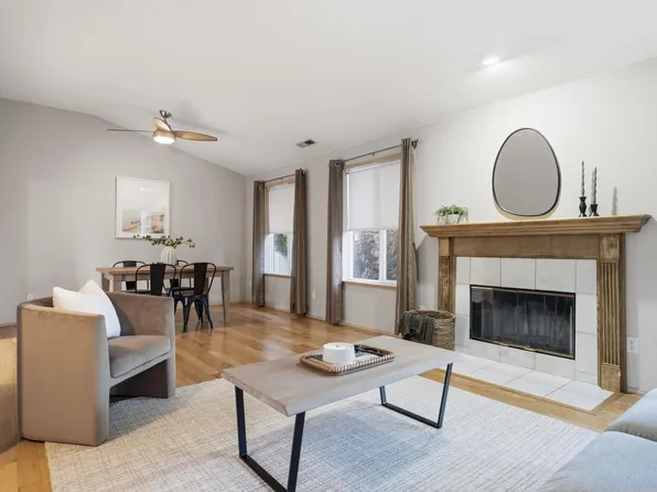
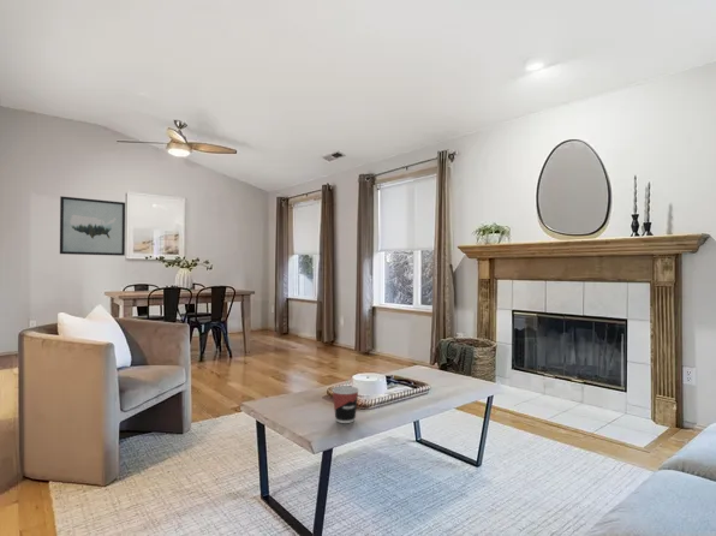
+ cup [330,385,360,424]
+ wall art [59,196,126,257]
